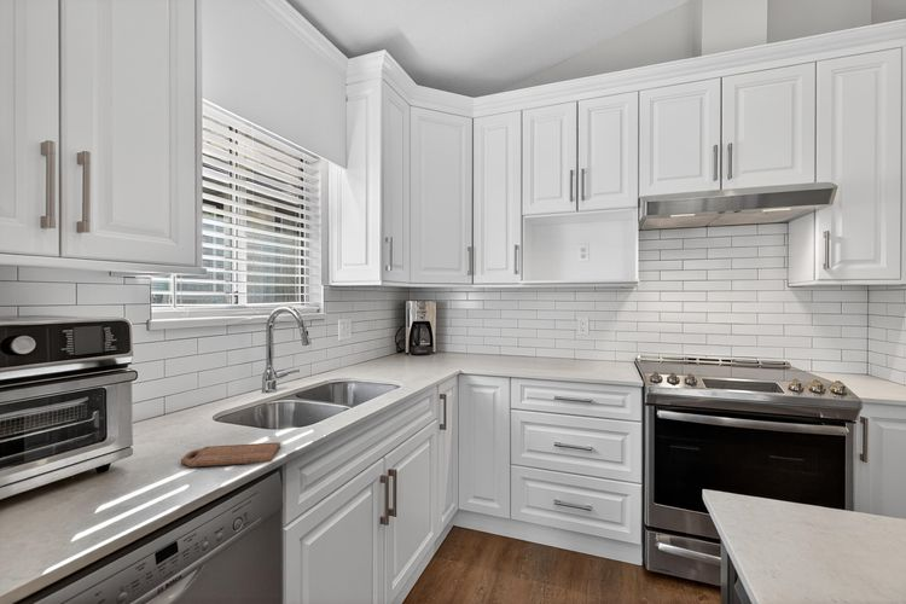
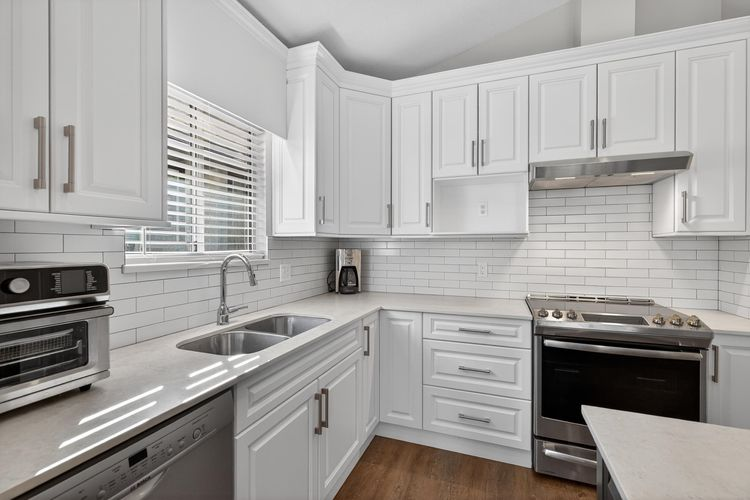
- cutting board [180,441,281,469]
